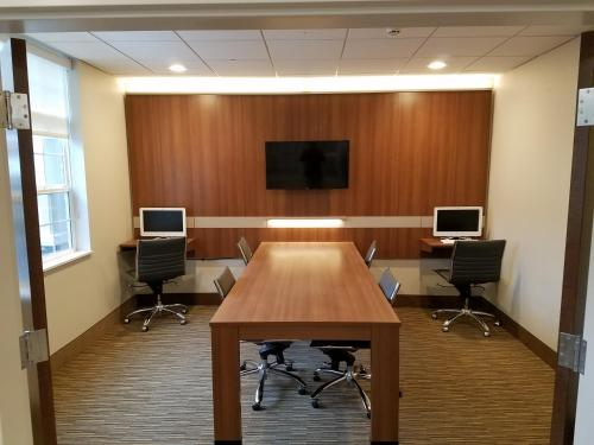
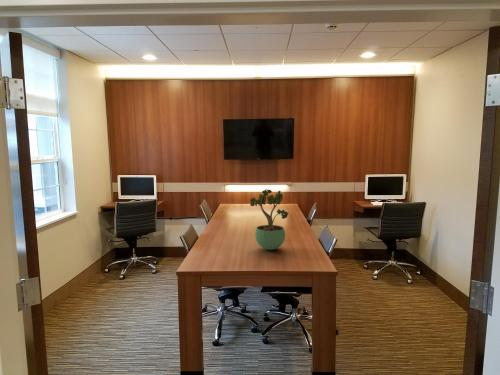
+ potted plant [249,188,289,251]
